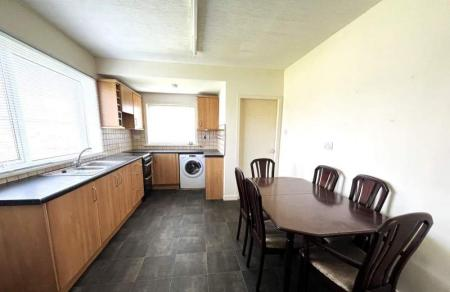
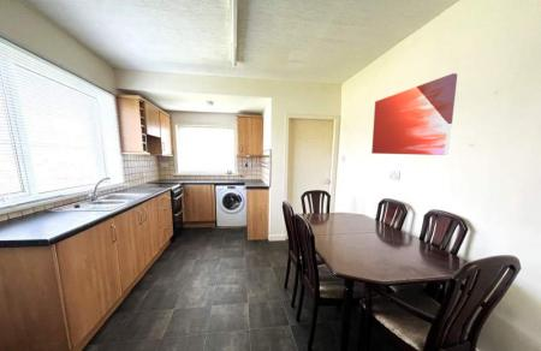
+ wall art [370,72,458,156]
